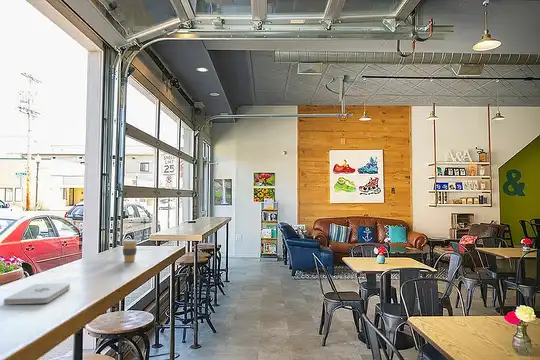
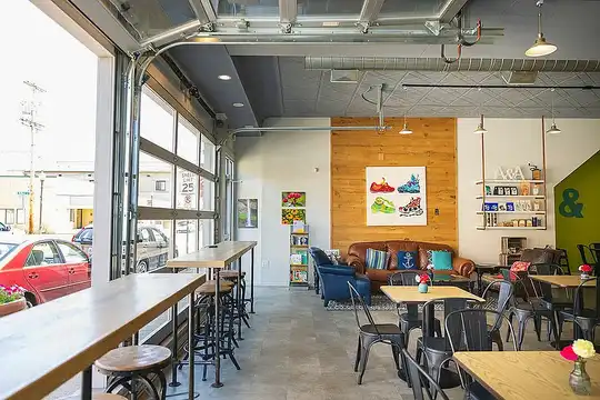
- notepad [3,282,71,305]
- coffee cup [121,239,139,263]
